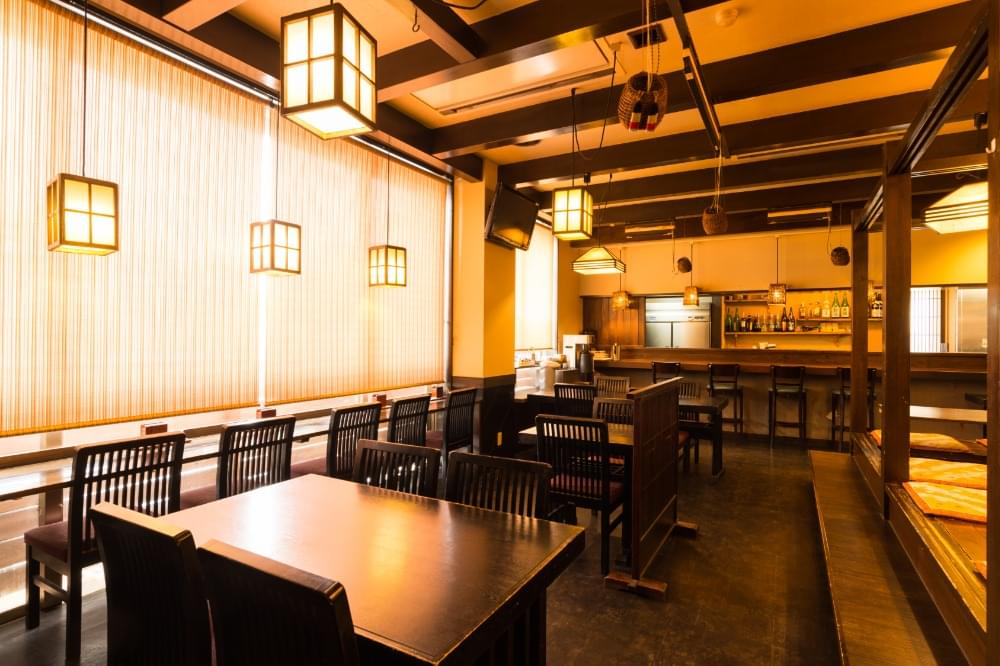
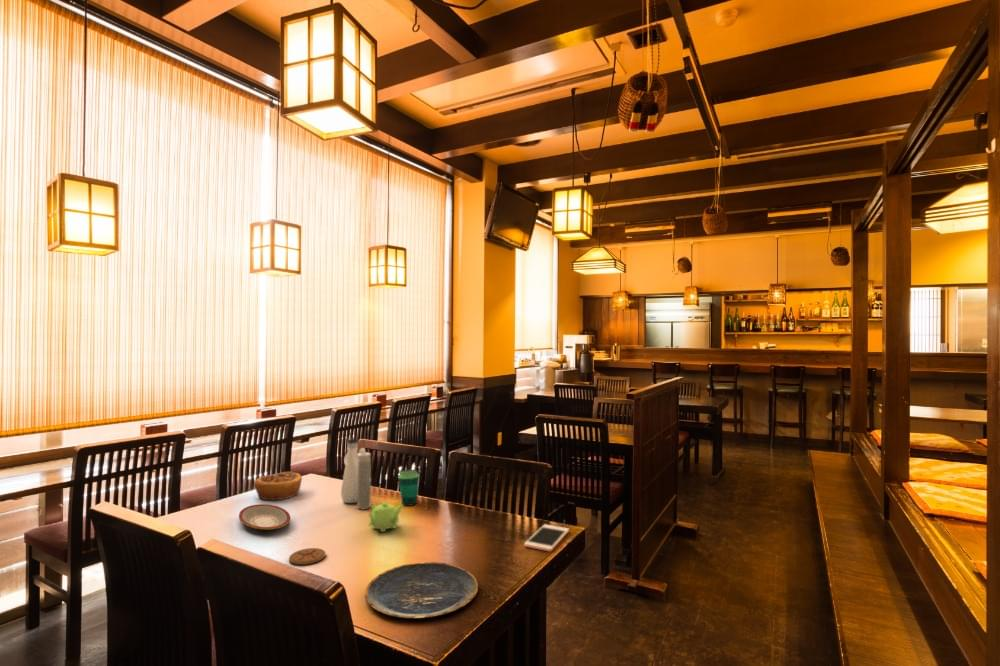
+ teapot [367,501,404,533]
+ plate [364,561,479,620]
+ cell phone [523,523,570,552]
+ cup [397,469,420,507]
+ coaster [288,547,327,566]
+ water bottle [340,437,372,510]
+ pastry [253,471,303,501]
+ plate [238,503,291,531]
